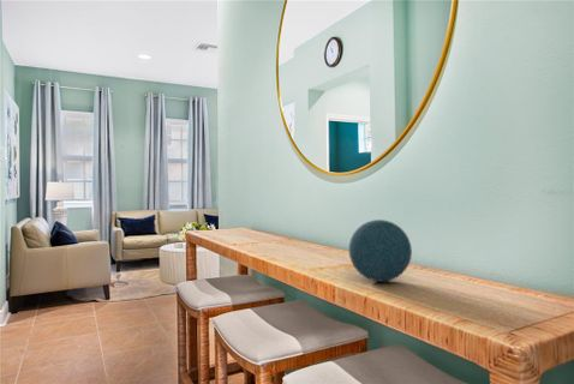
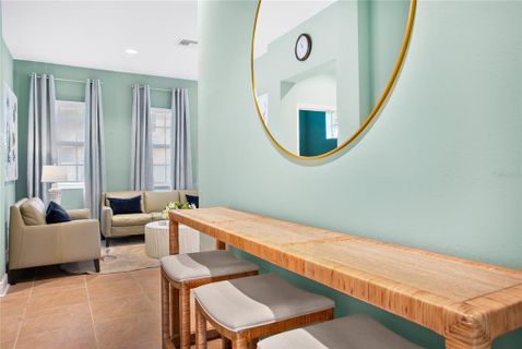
- decorative orb [348,218,413,283]
